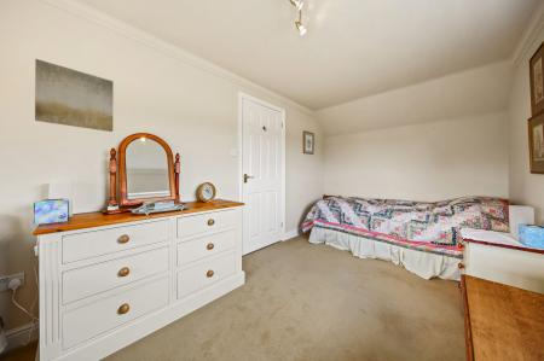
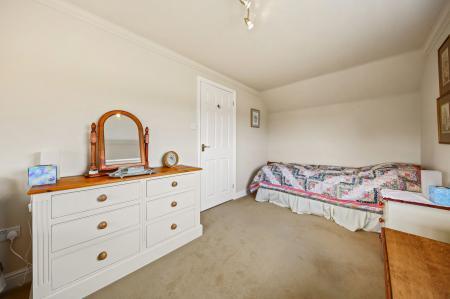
- wall art [34,58,115,133]
